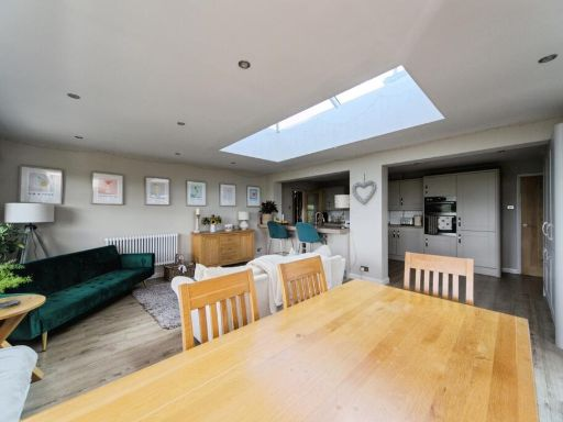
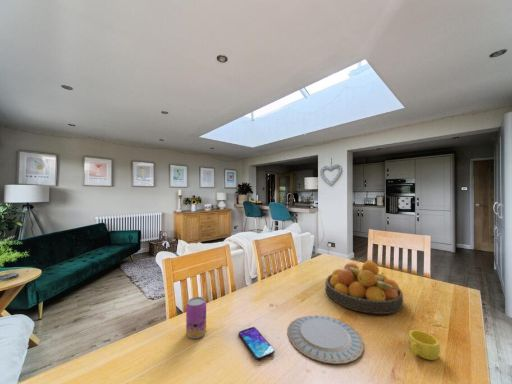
+ fruit bowl [324,260,404,315]
+ cup [407,329,441,361]
+ beer can [185,296,207,340]
+ smartphone [238,326,276,361]
+ chinaware [286,315,365,365]
